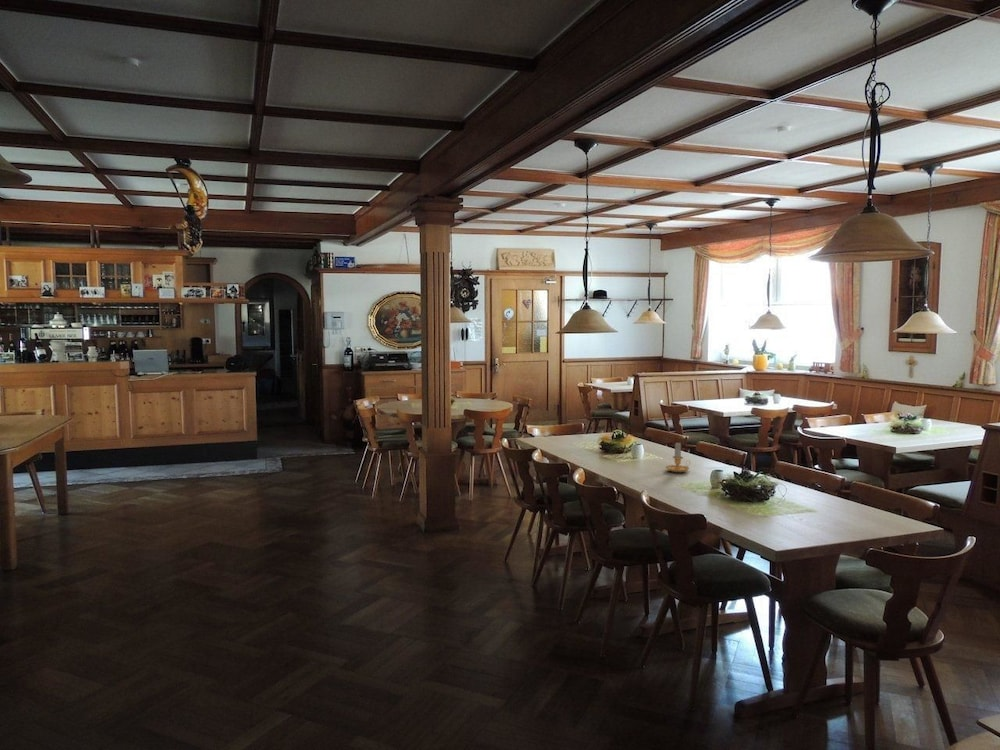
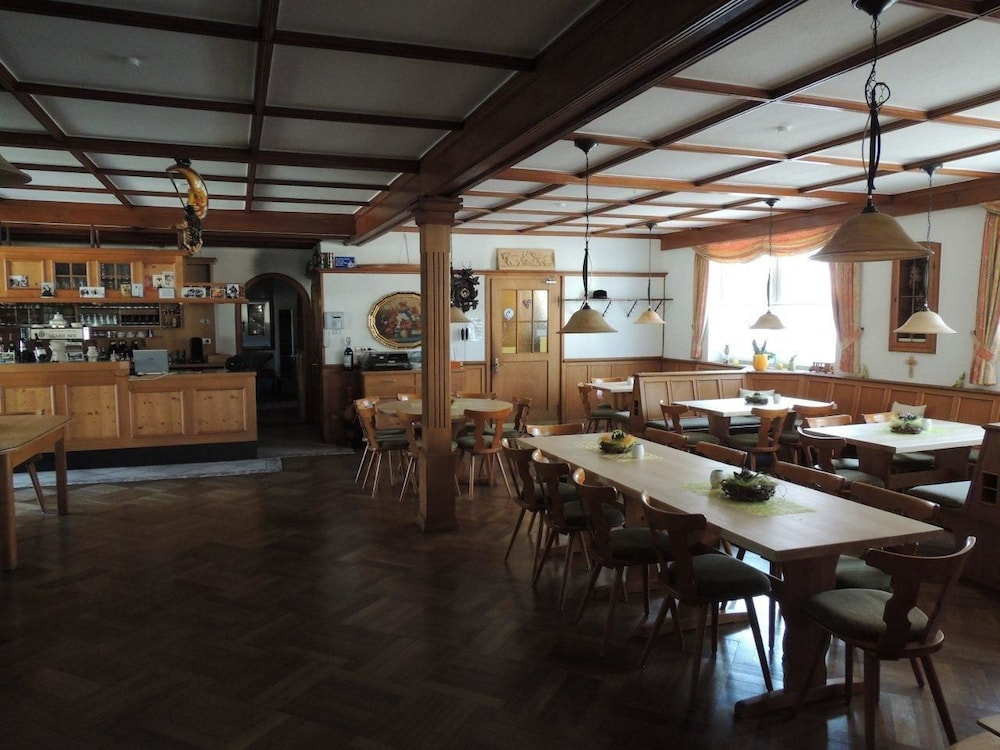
- candle [665,442,691,473]
